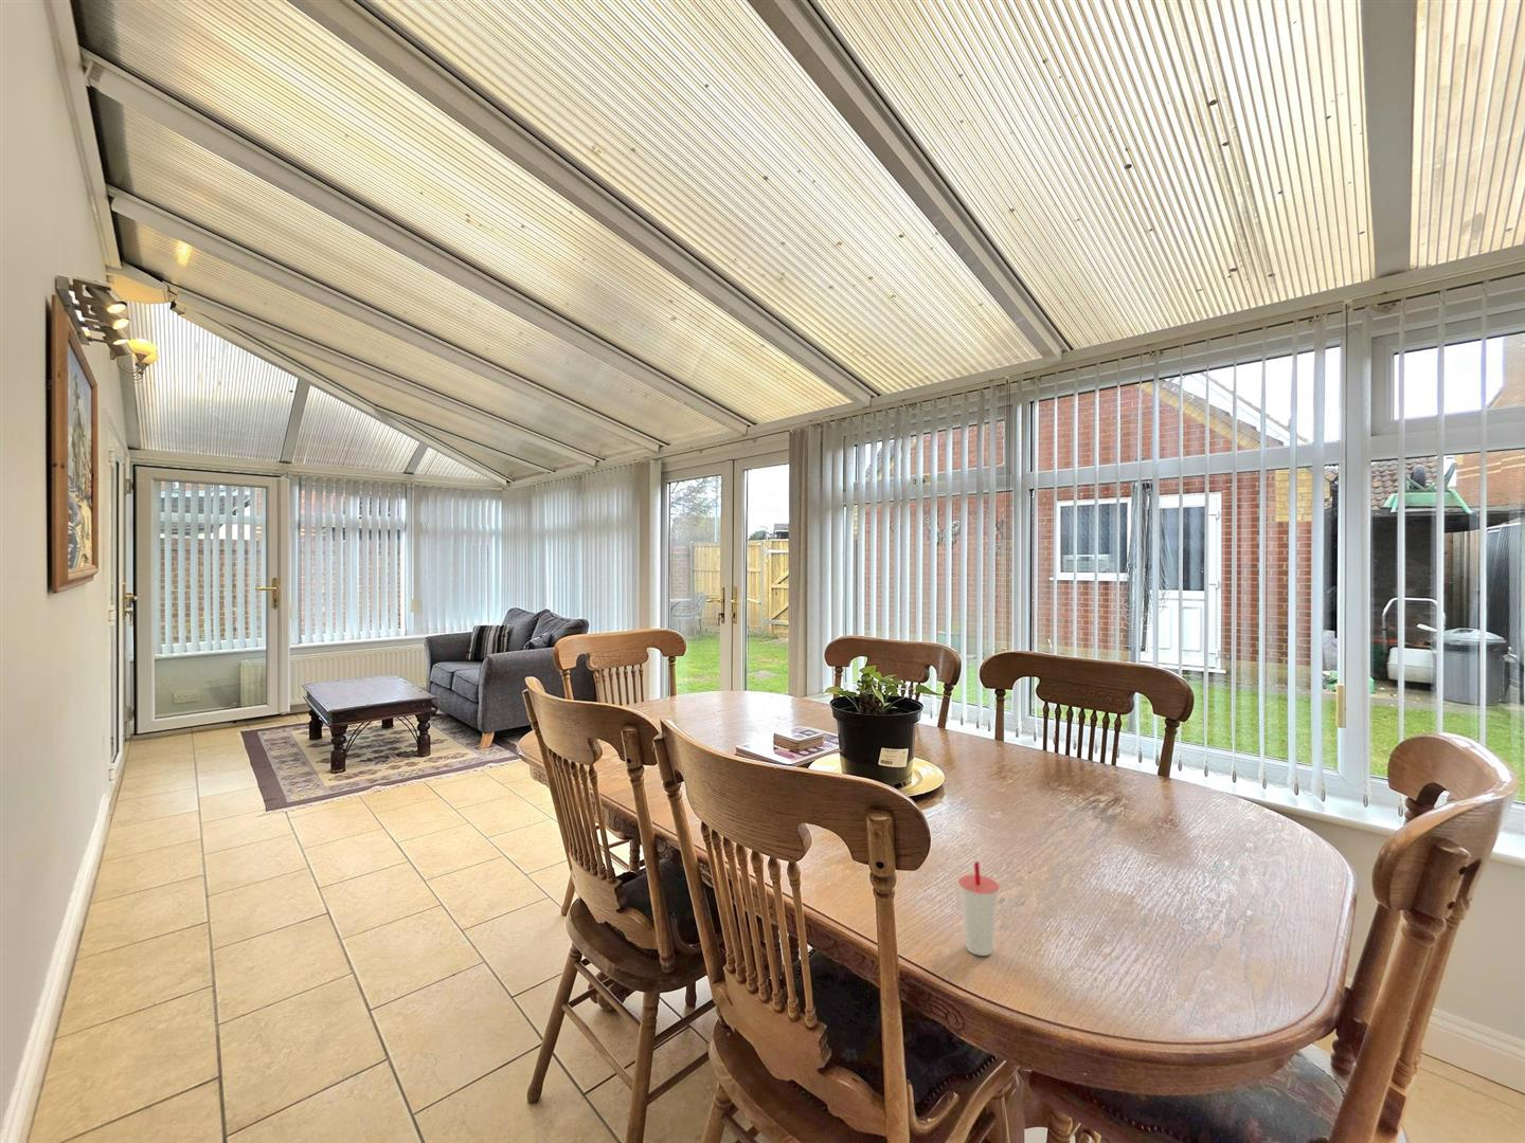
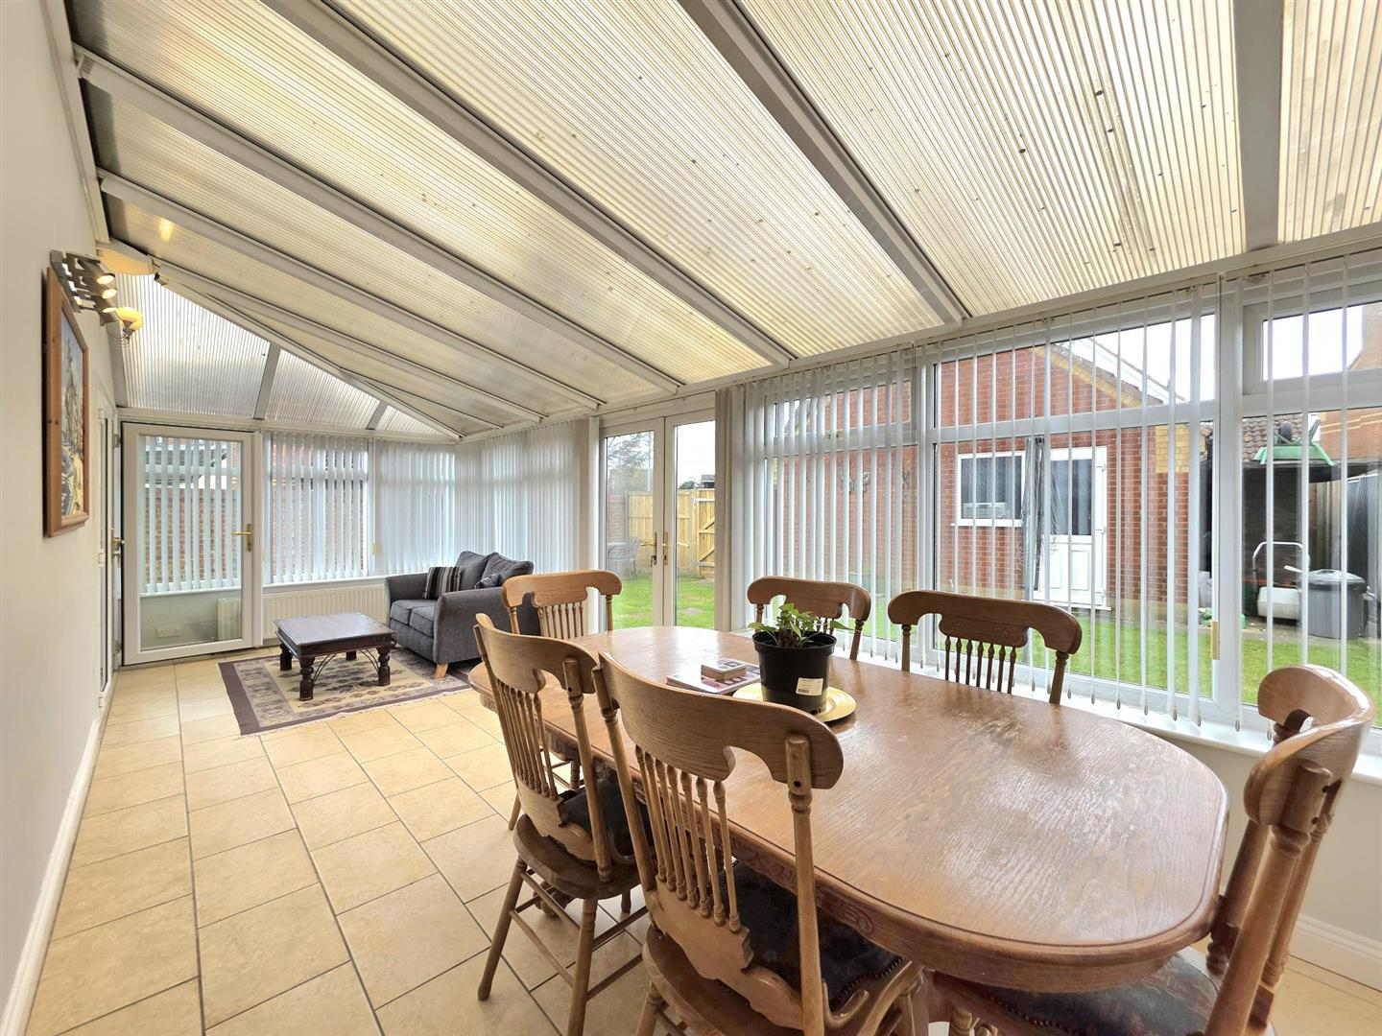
- cup [957,861,1000,957]
